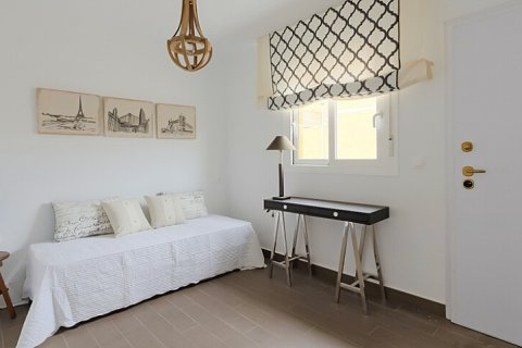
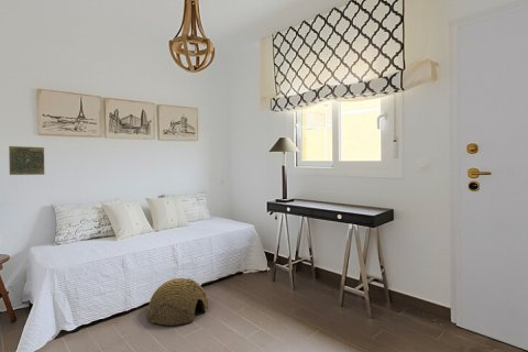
+ woven basket [145,277,209,326]
+ decorative tile [8,145,45,176]
